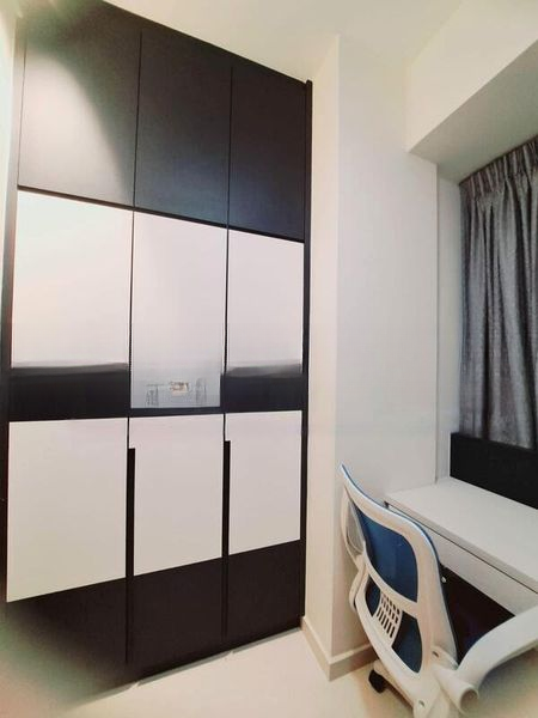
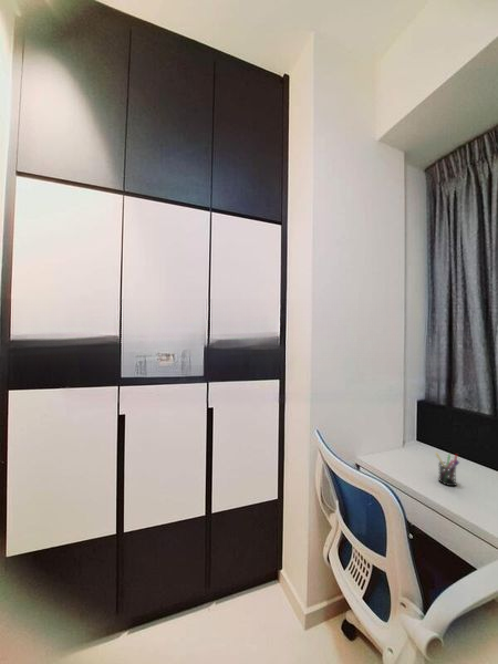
+ pen holder [434,452,460,487]
